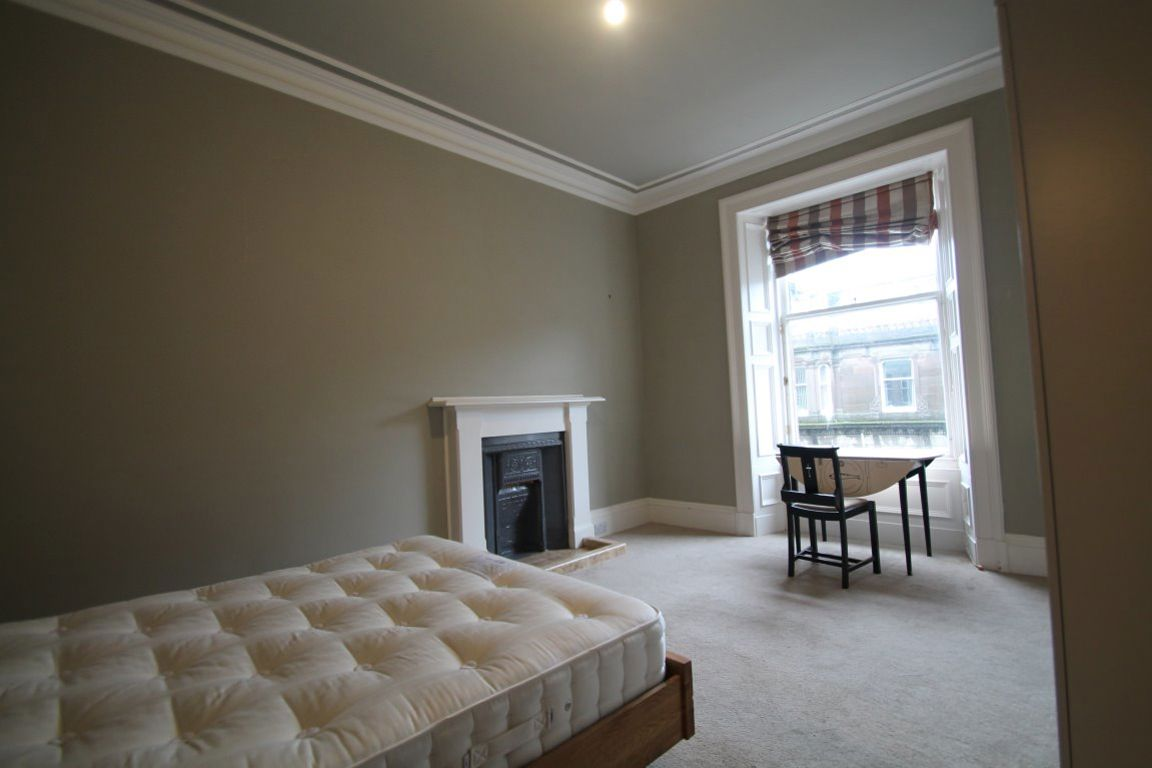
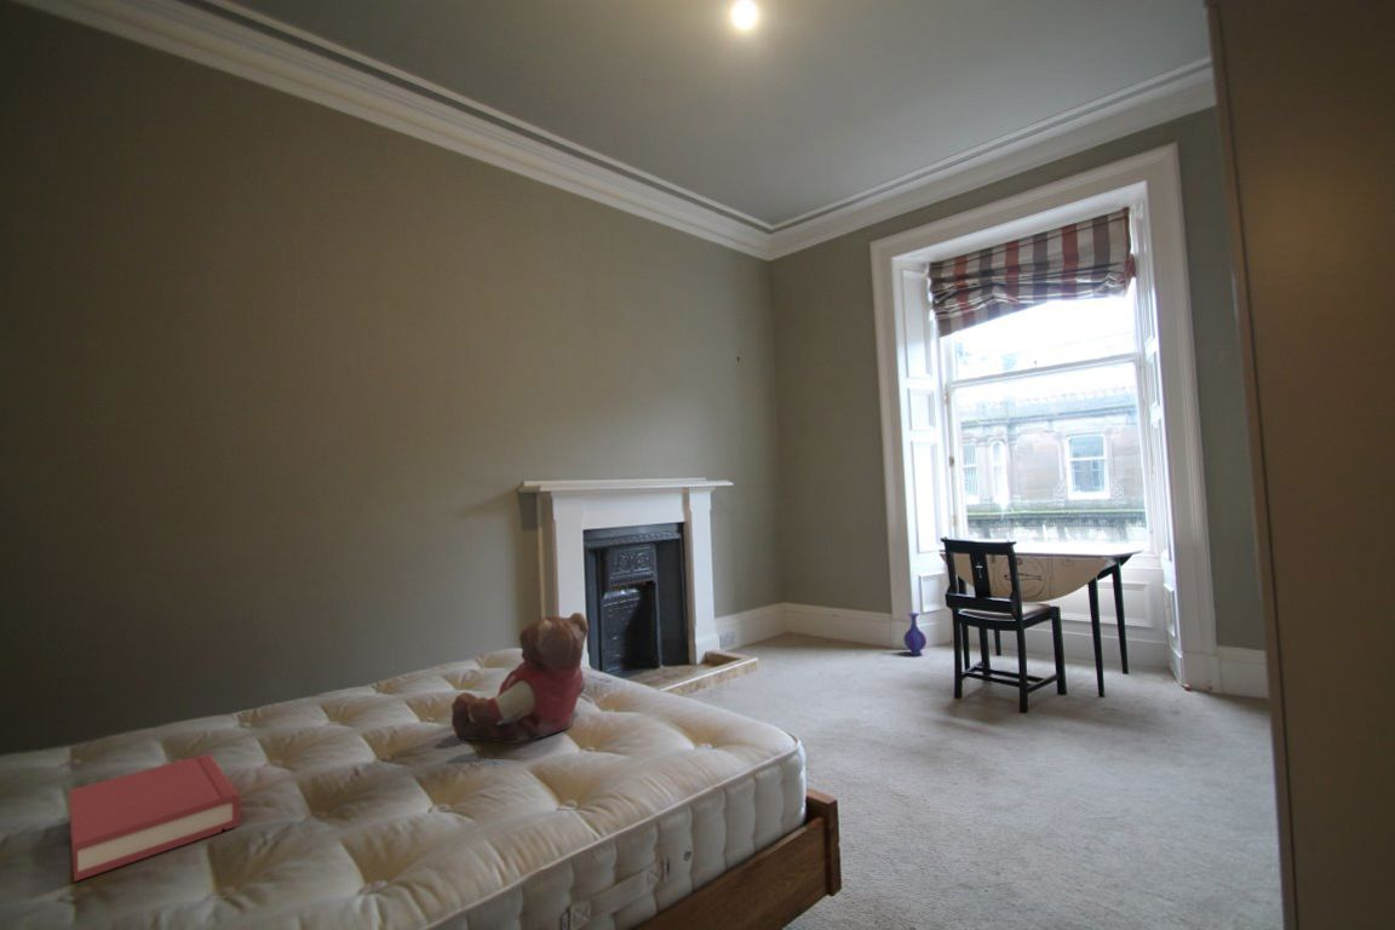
+ hardback book [68,753,241,883]
+ teddy bear [450,612,590,745]
+ vase [902,612,928,656]
